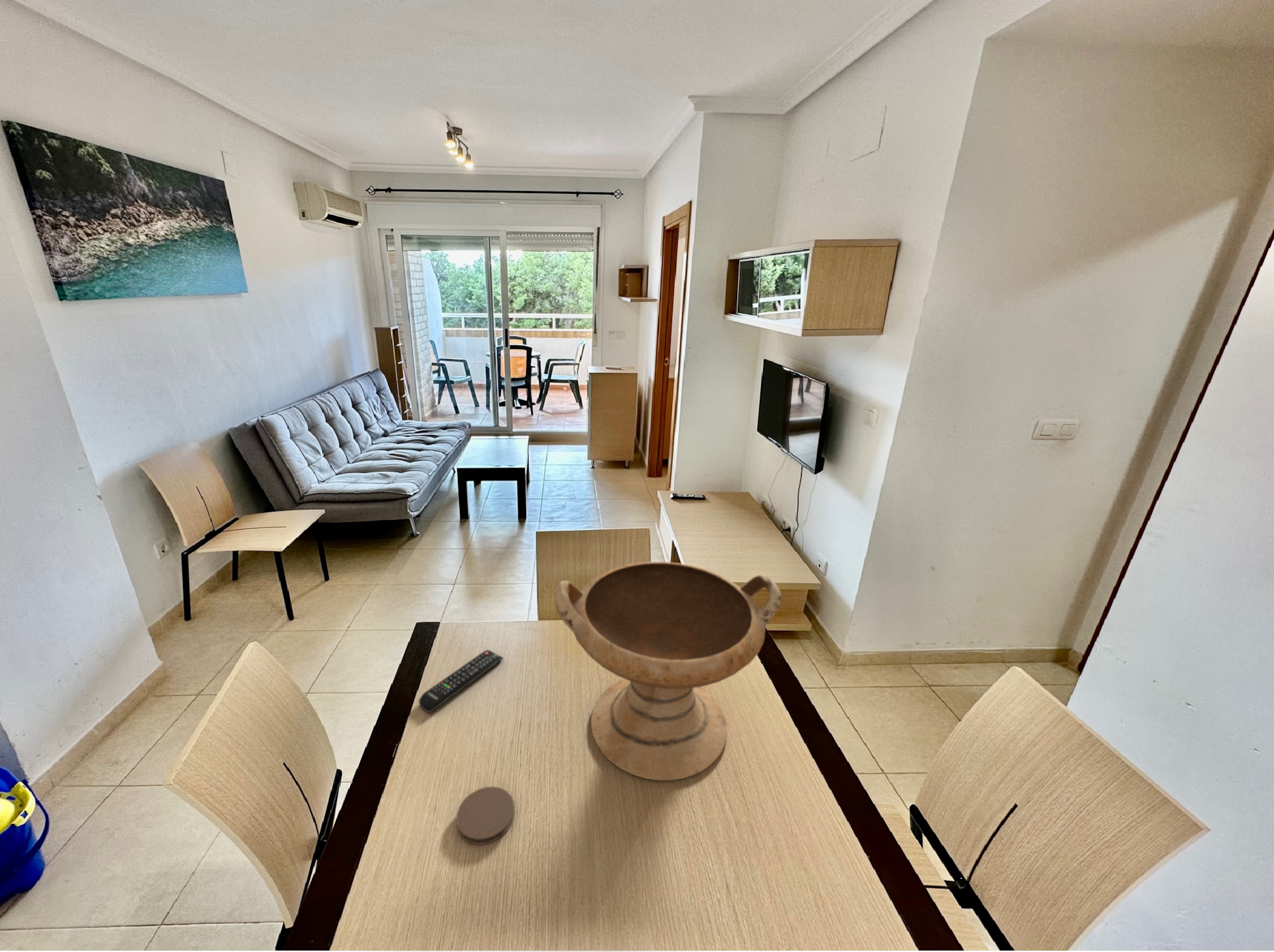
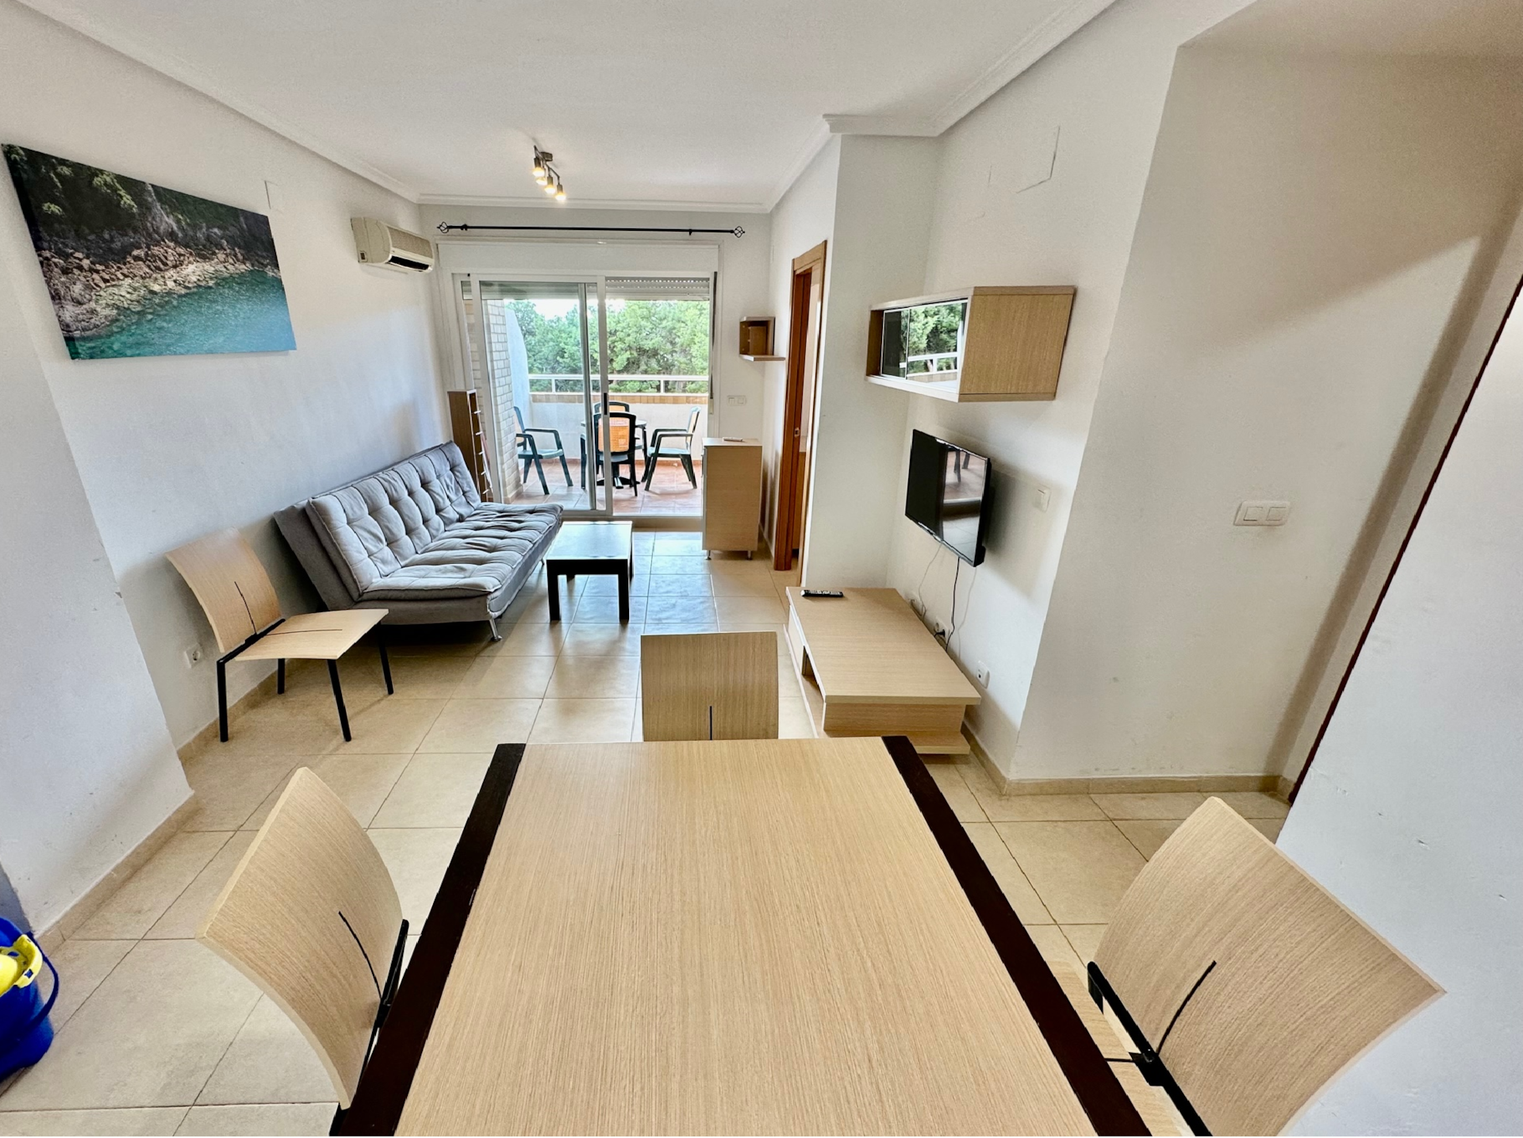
- remote control [418,649,504,713]
- decorative bowl [554,561,782,781]
- coaster [456,786,515,845]
